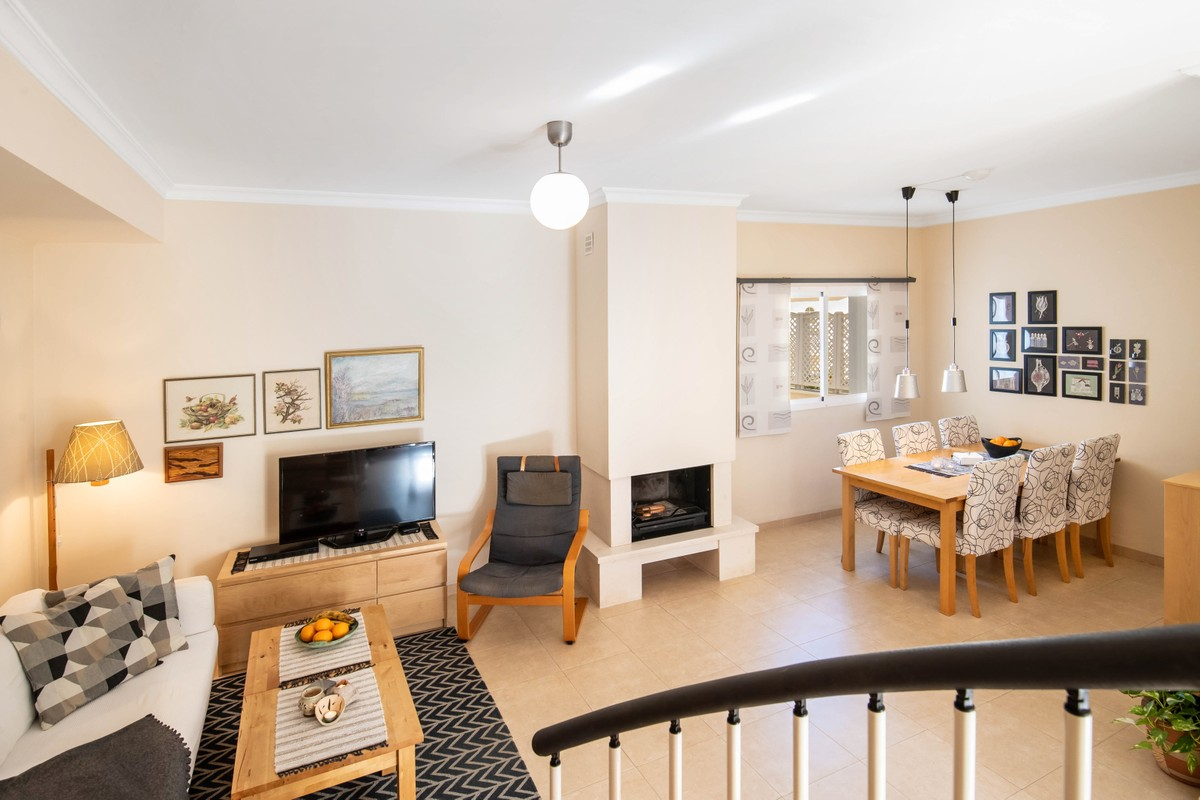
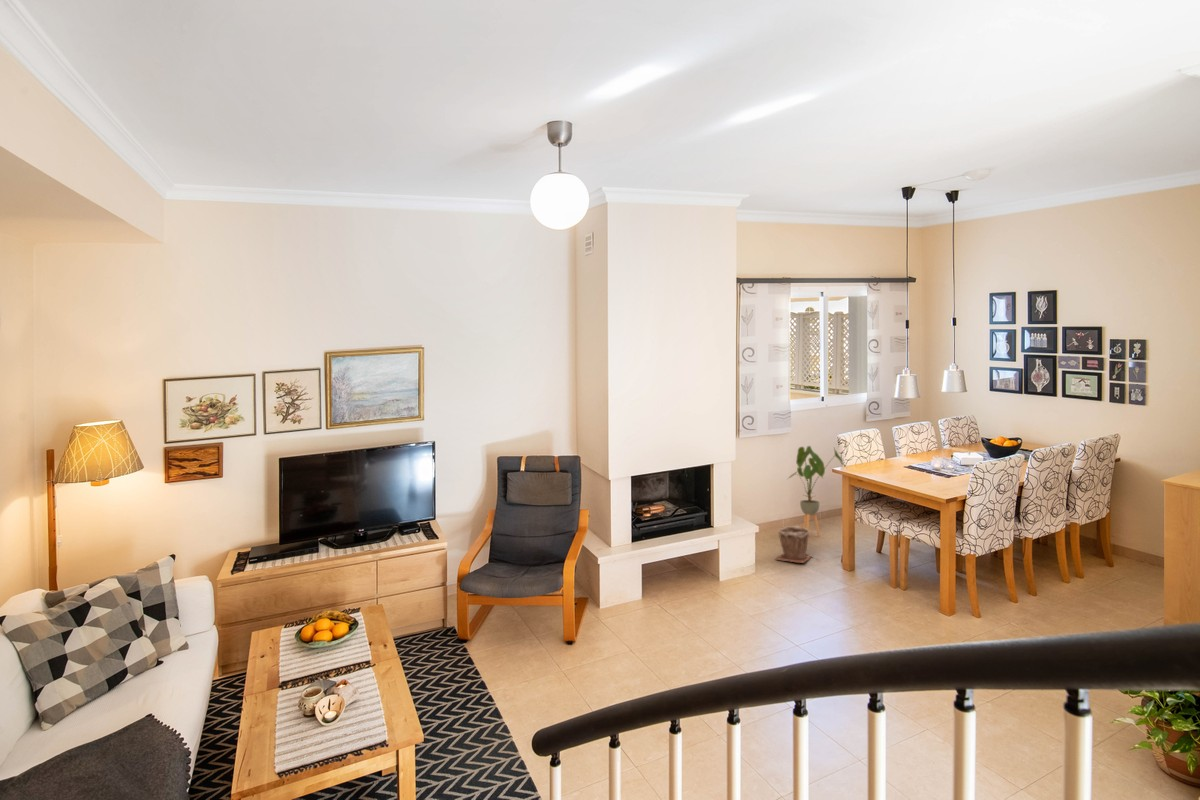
+ house plant [787,445,844,536]
+ plant pot [775,525,812,564]
